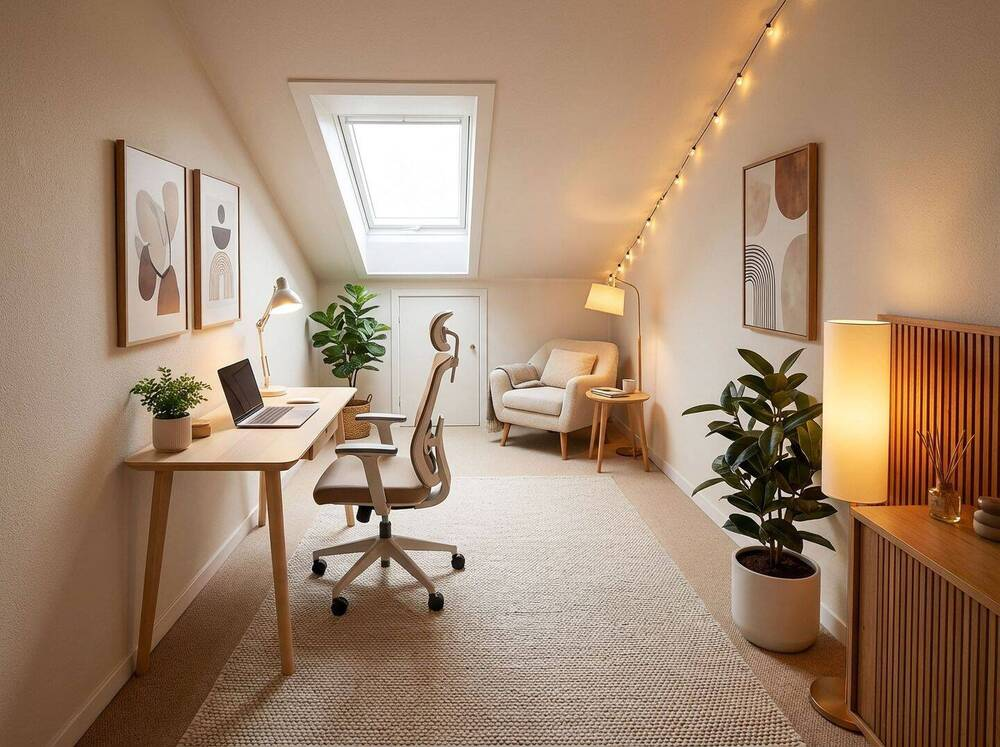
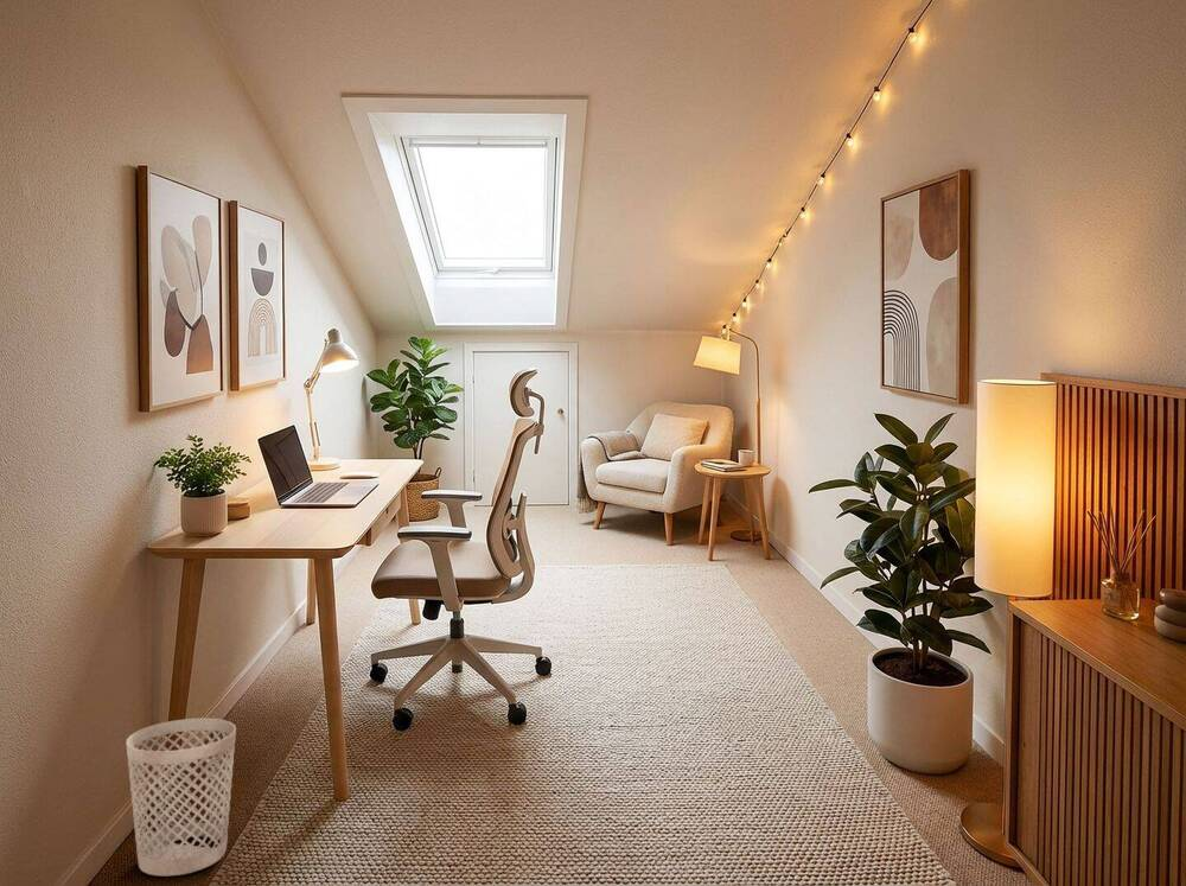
+ wastebasket [126,718,237,878]
